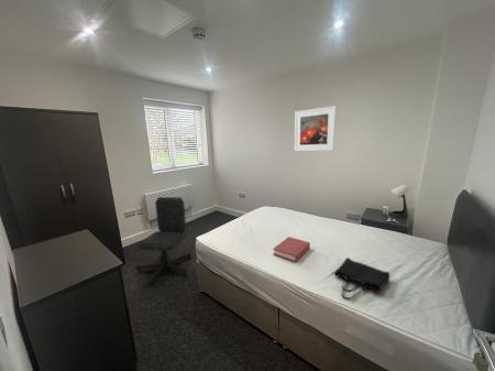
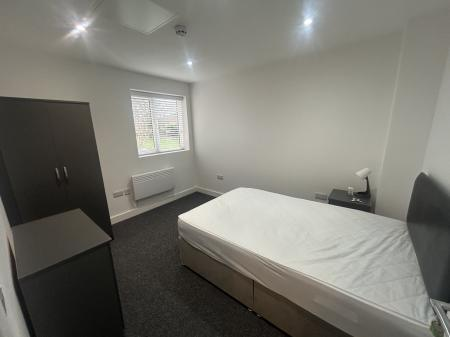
- tote bag [333,257,391,301]
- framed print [294,105,337,152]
- hardback book [272,236,311,263]
- chair [134,196,191,285]
